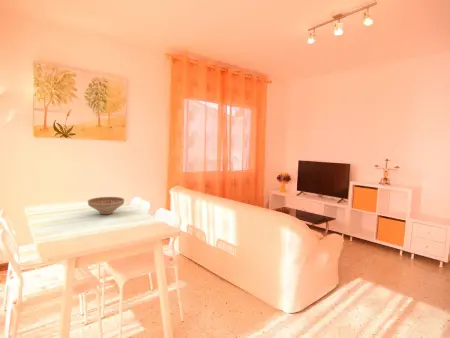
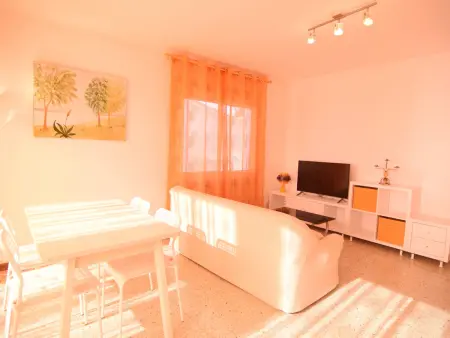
- decorative bowl [87,196,125,215]
